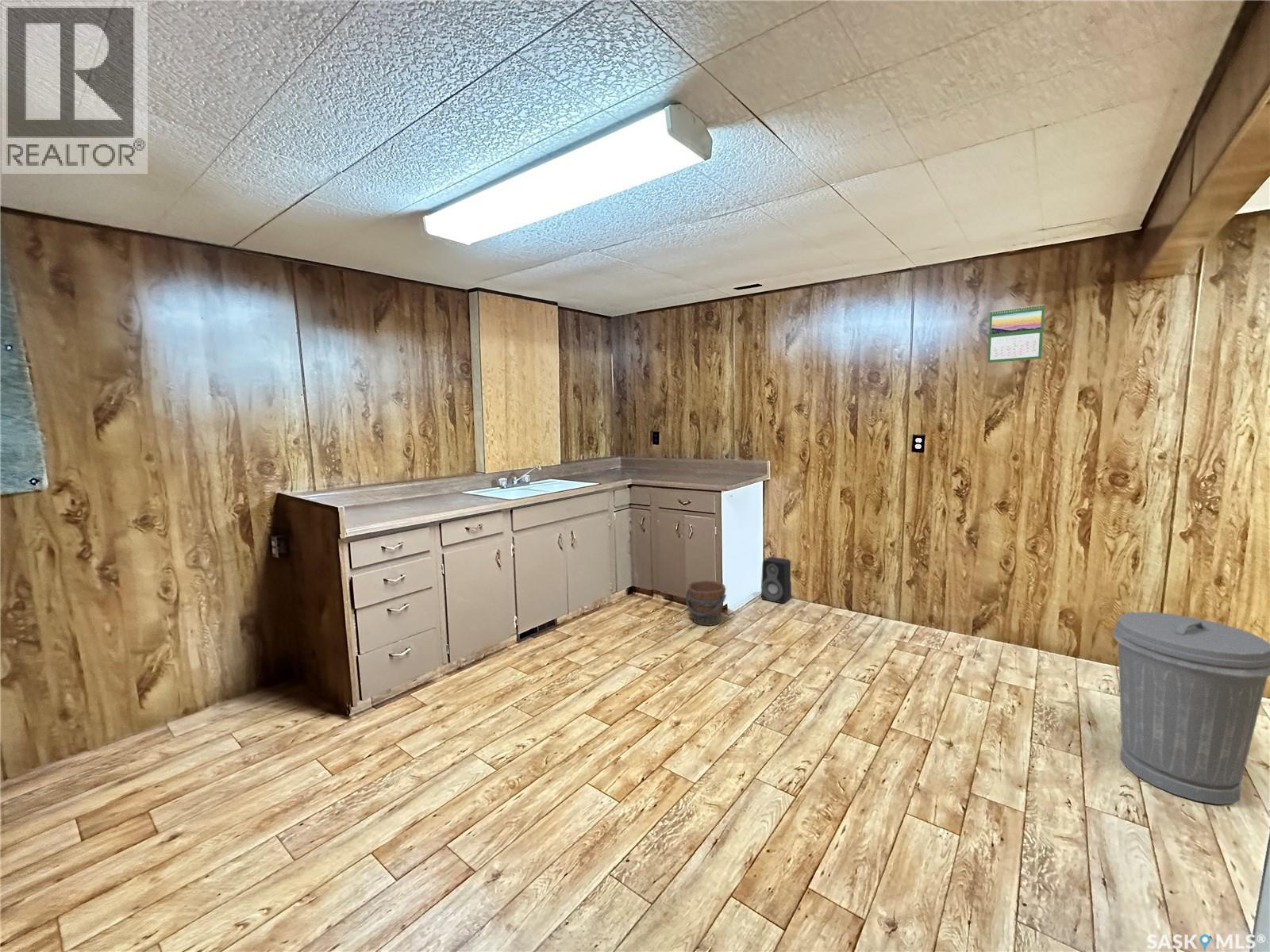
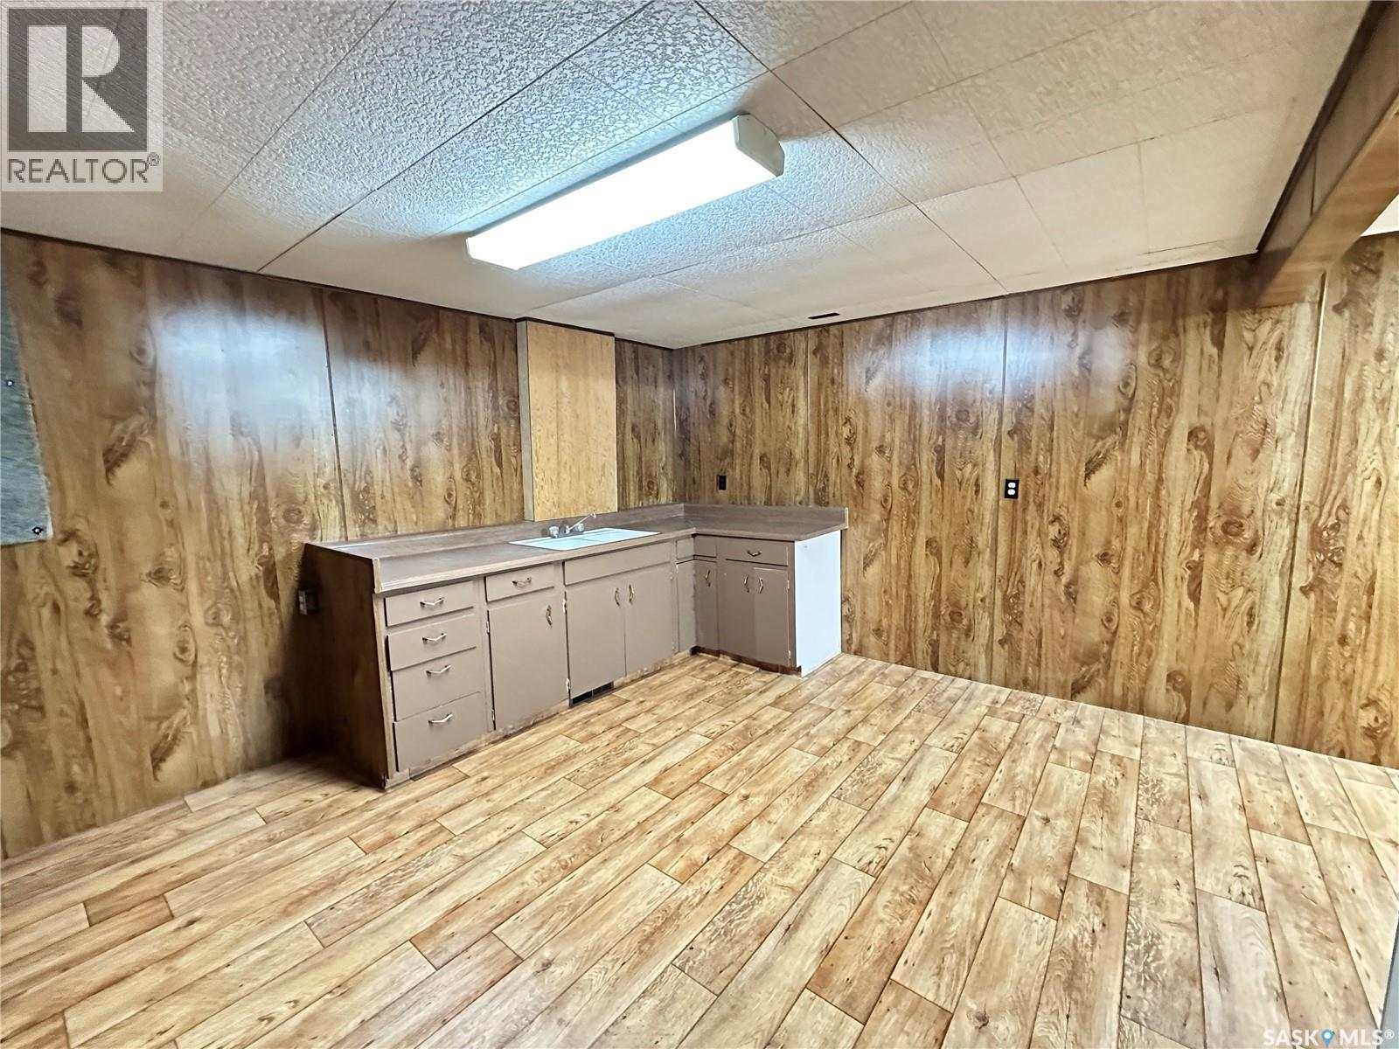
- bucket [685,580,727,627]
- trash can [1111,611,1270,805]
- speaker [760,556,792,604]
- calendar [987,304,1045,363]
